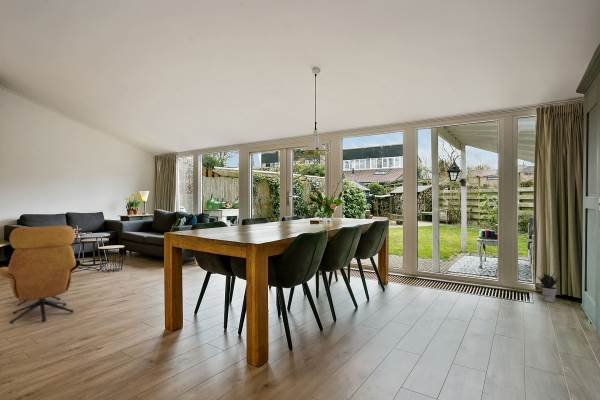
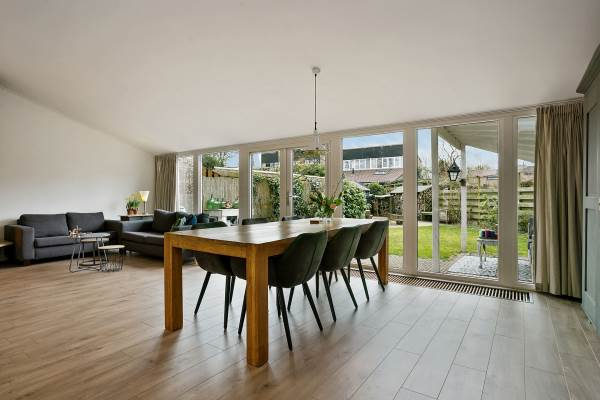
- armchair [0,225,81,325]
- potted plant [536,271,562,303]
